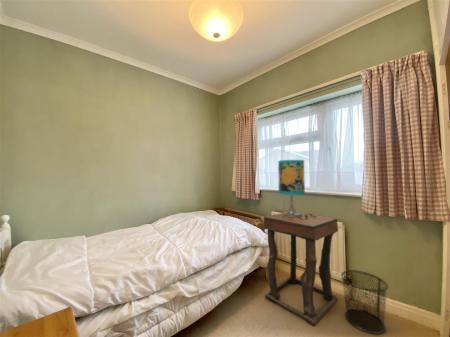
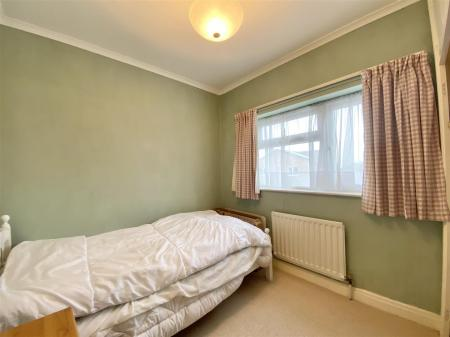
- table lamp [277,159,316,219]
- waste bin [340,269,389,335]
- side table [263,212,339,327]
